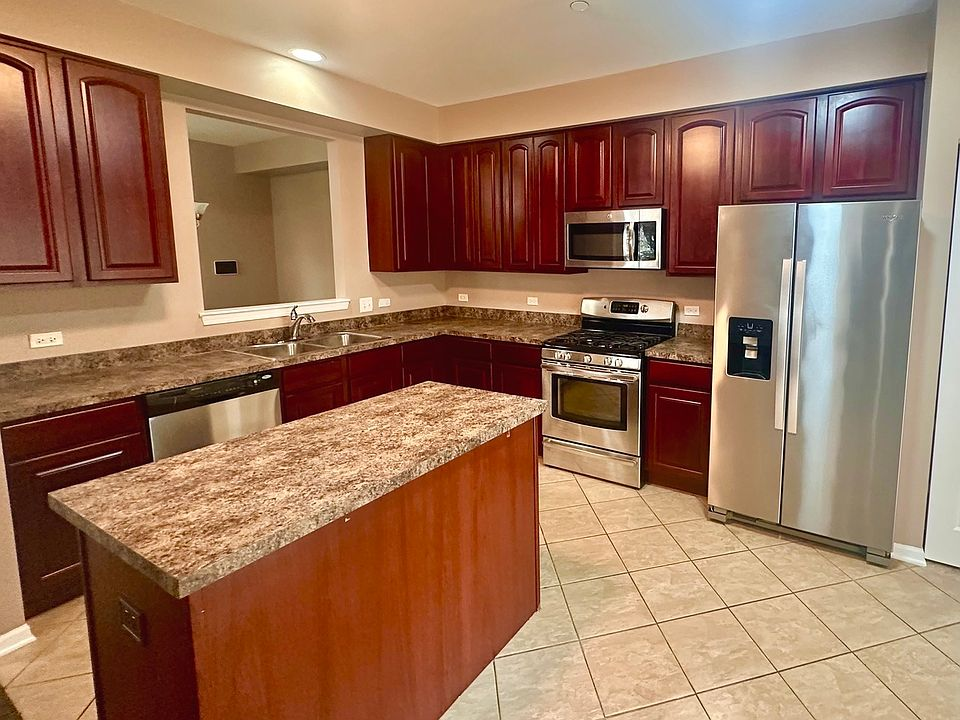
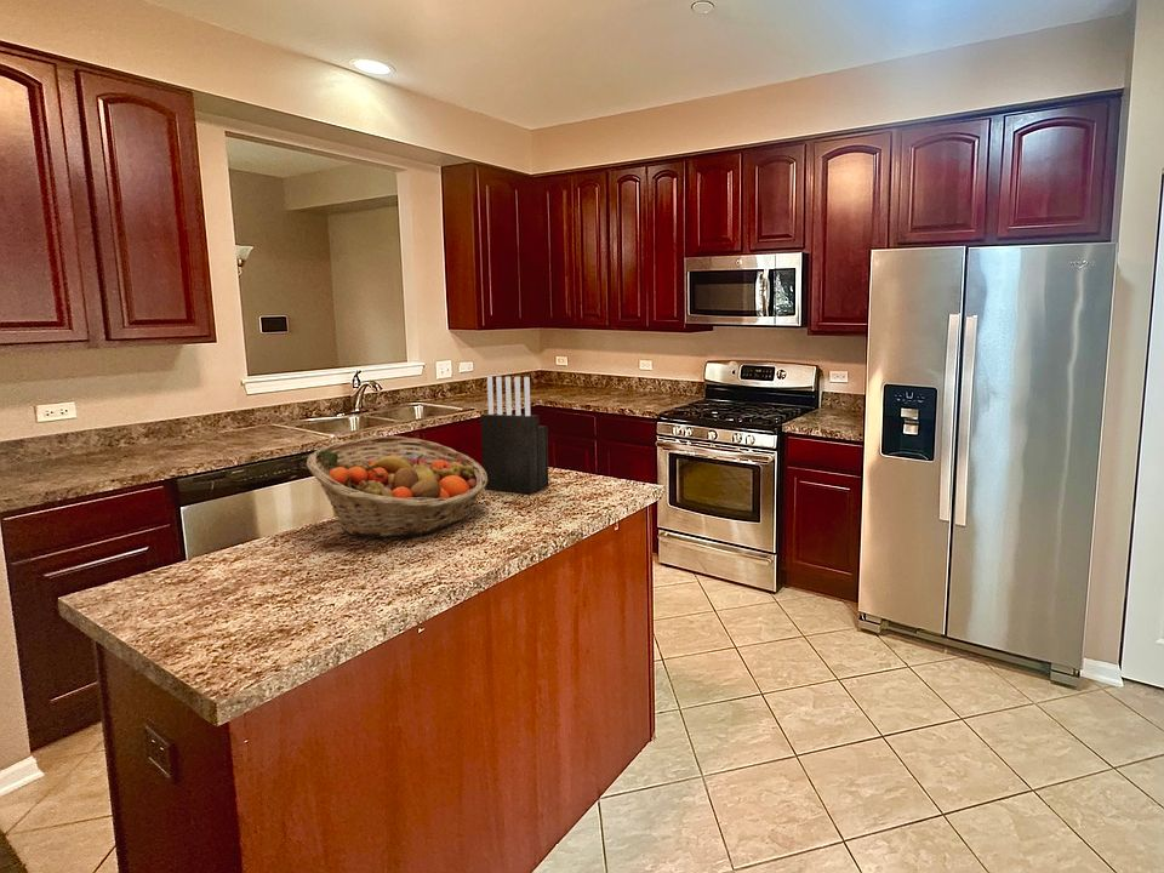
+ fruit basket [306,435,487,538]
+ knife block [480,376,549,495]
